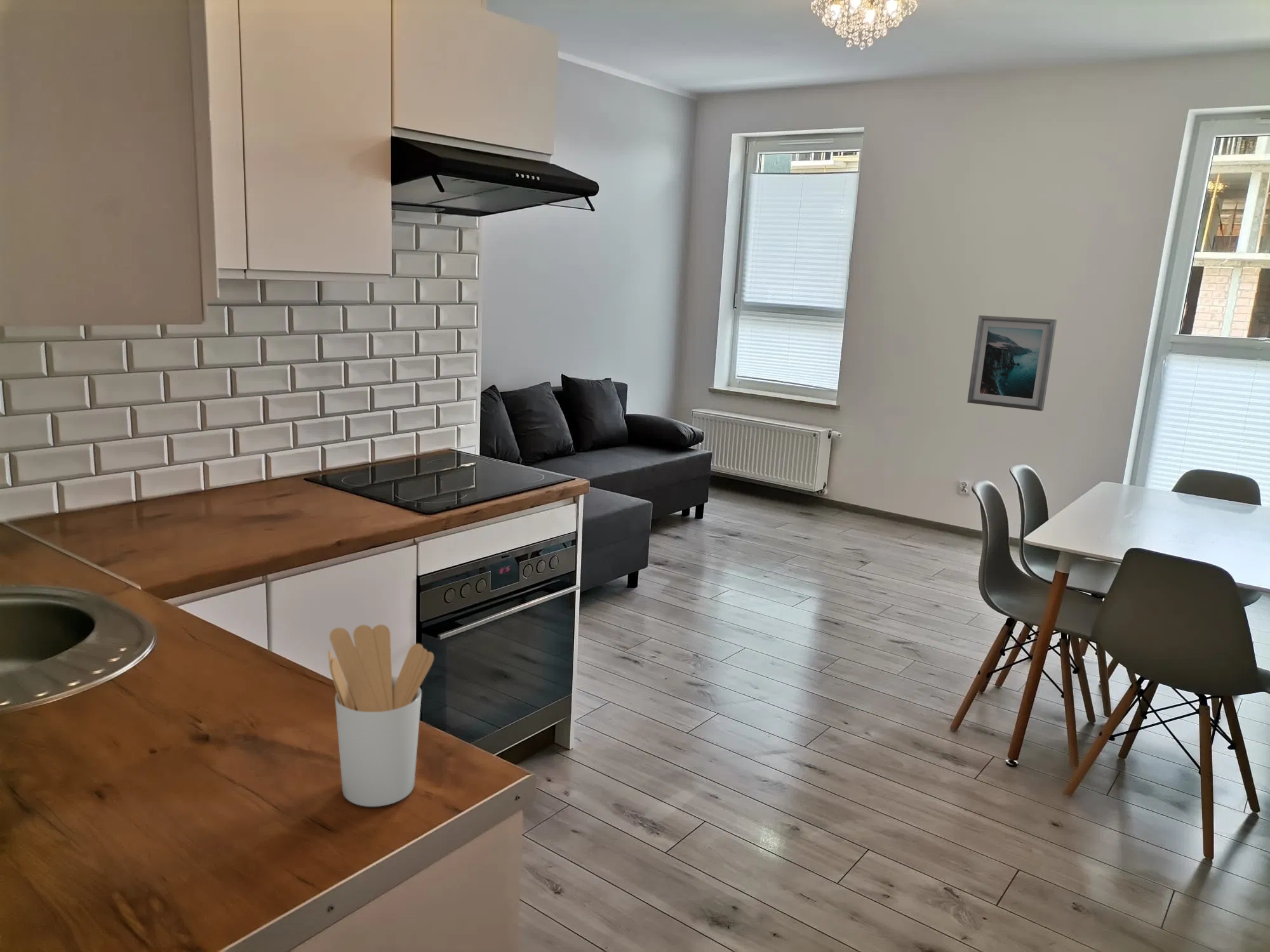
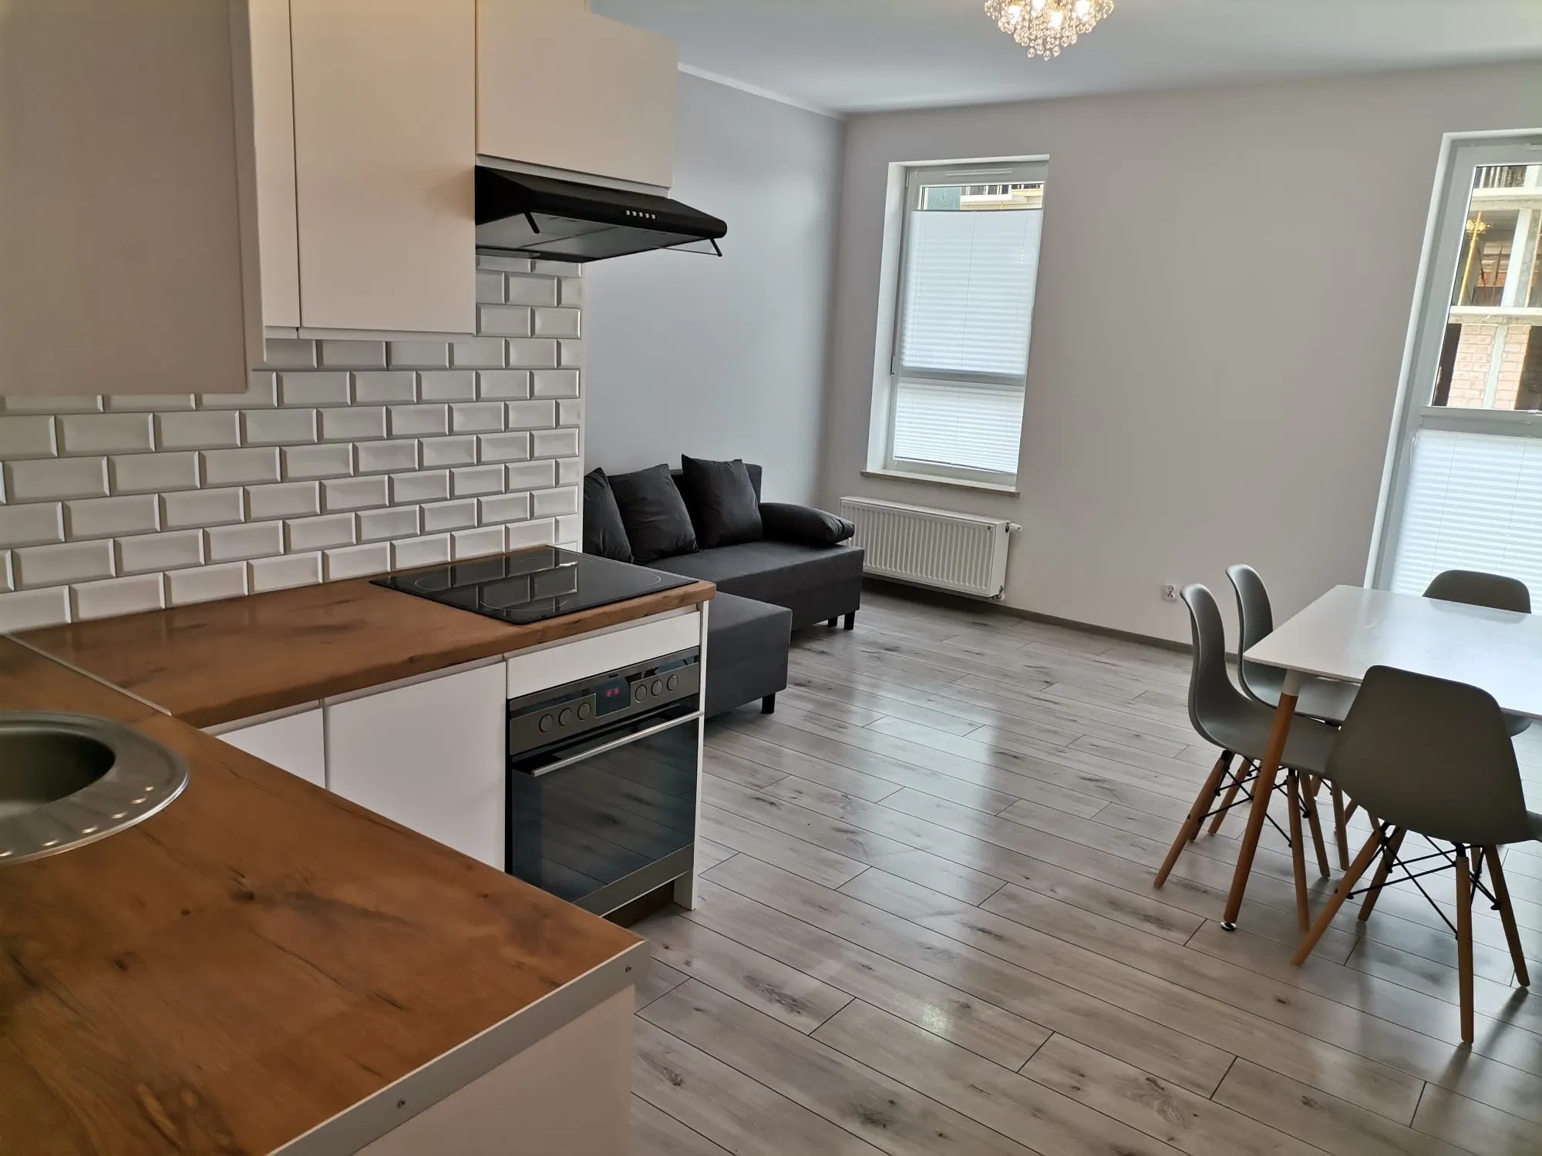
- utensil holder [328,624,434,807]
- wall art [966,315,1057,412]
